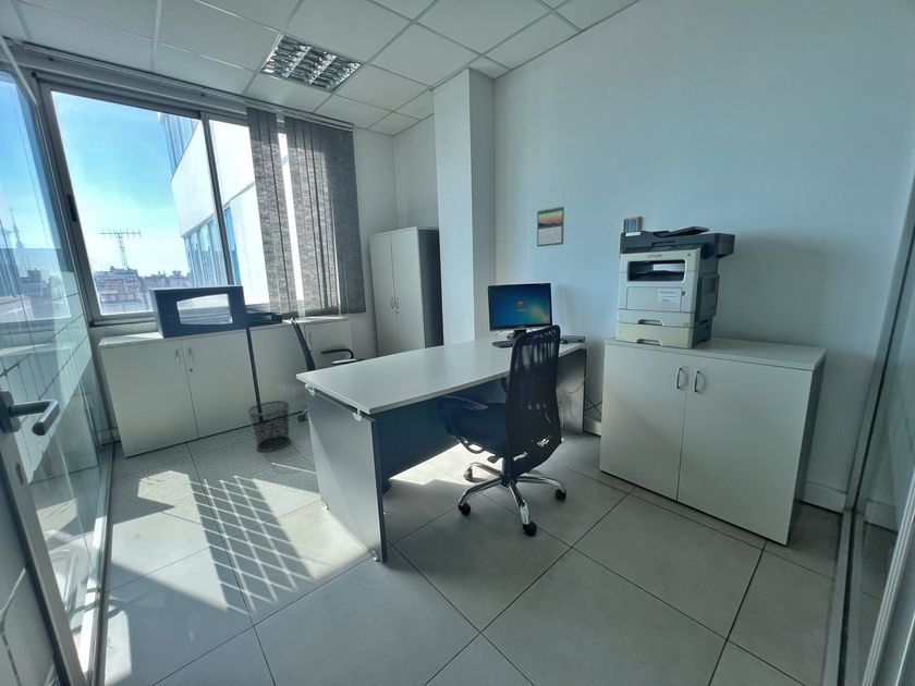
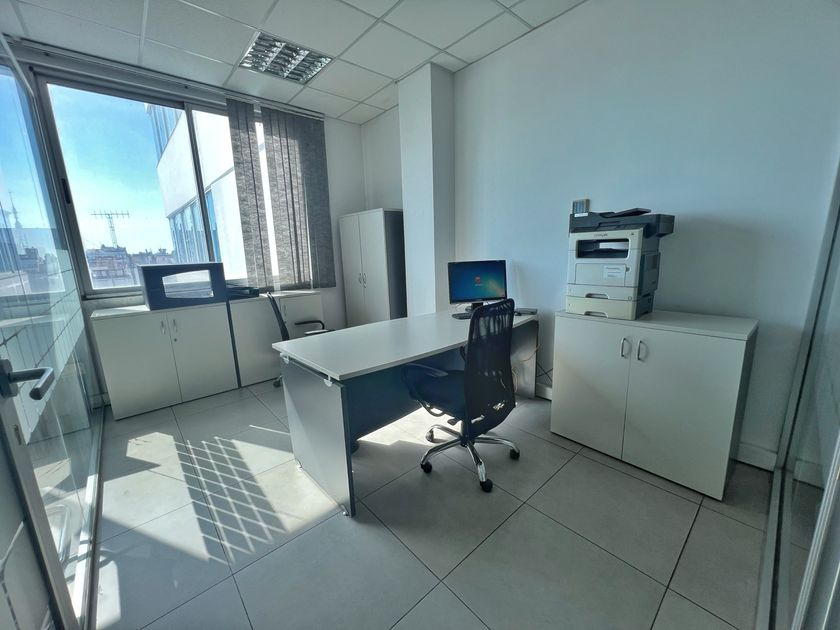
- trash can [246,400,292,453]
- calendar [536,205,565,247]
